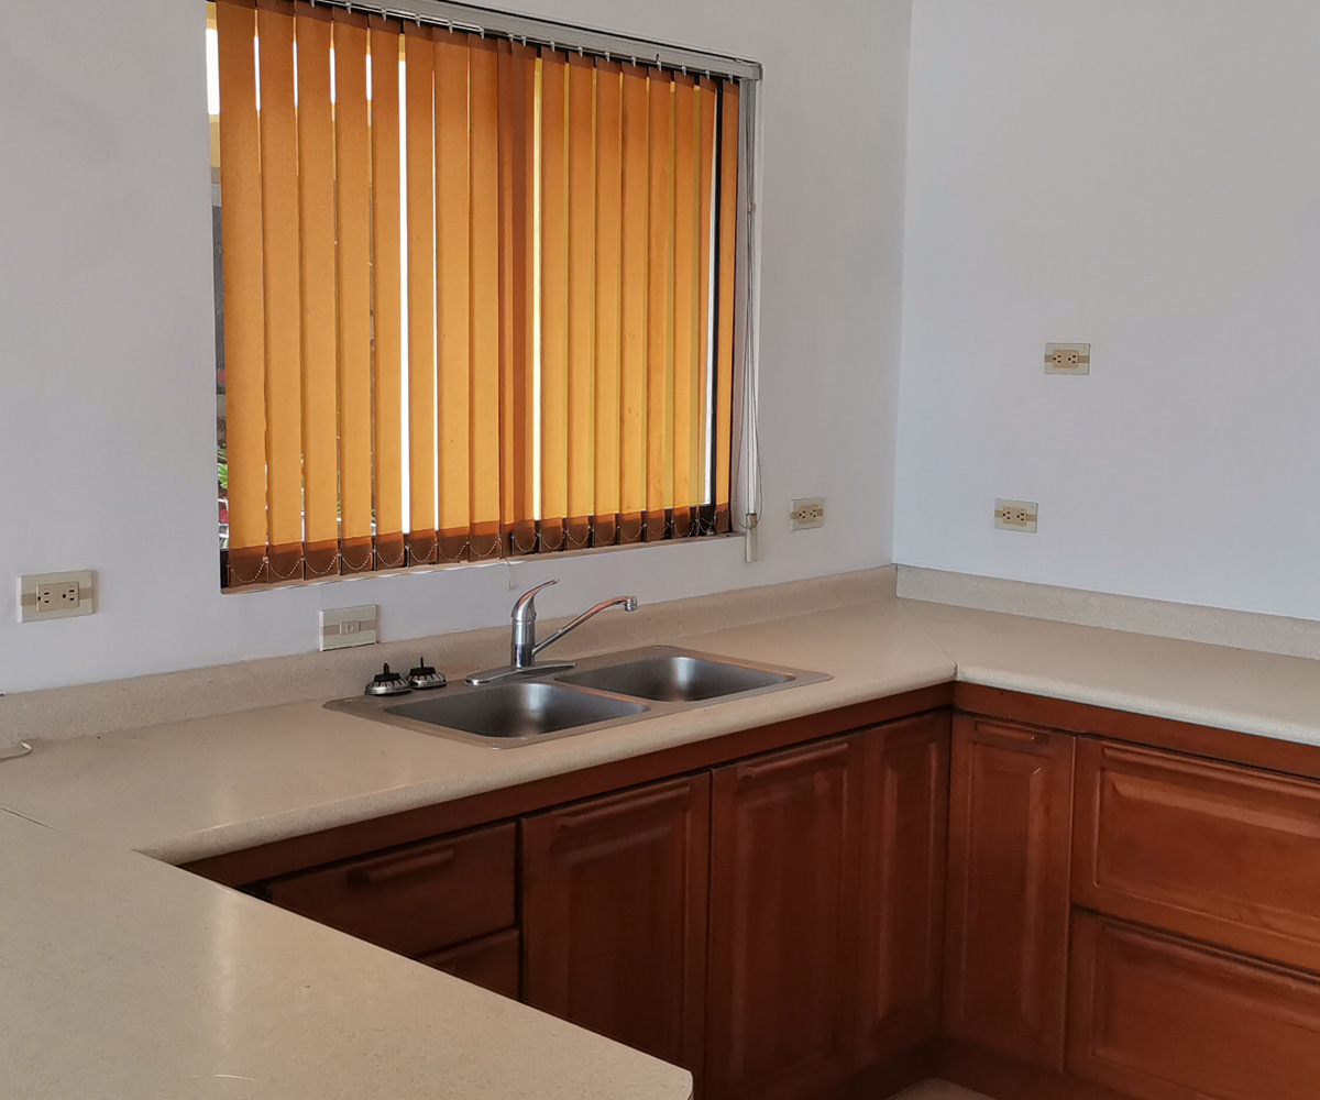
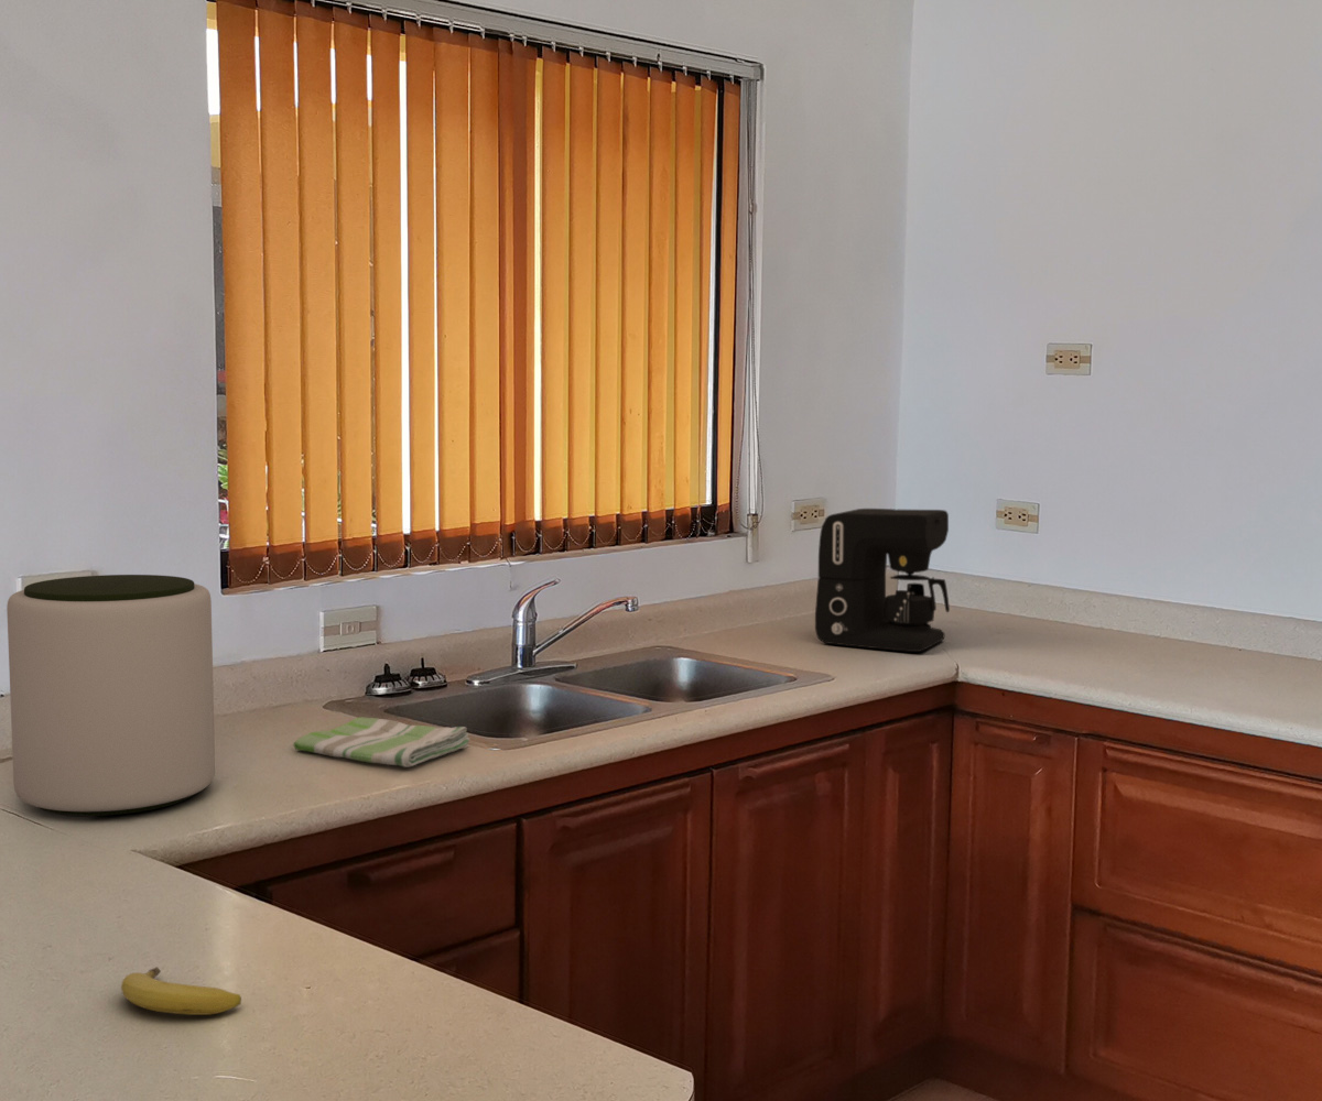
+ fruit [120,966,242,1016]
+ dish towel [292,716,472,768]
+ plant pot [6,574,216,817]
+ coffee maker [814,508,951,653]
